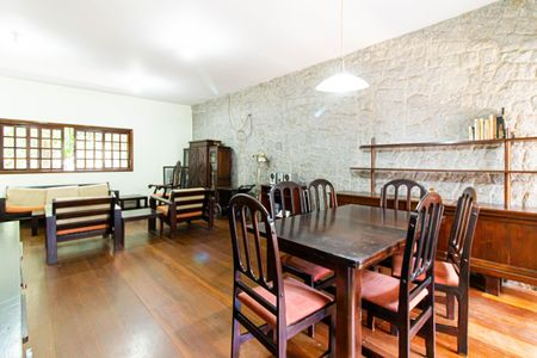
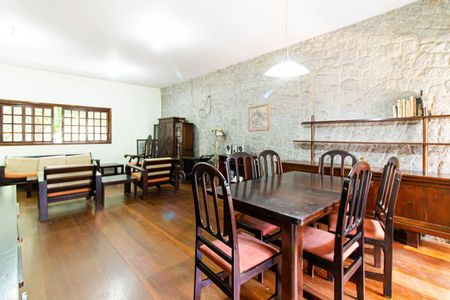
+ wall art [248,103,271,133]
